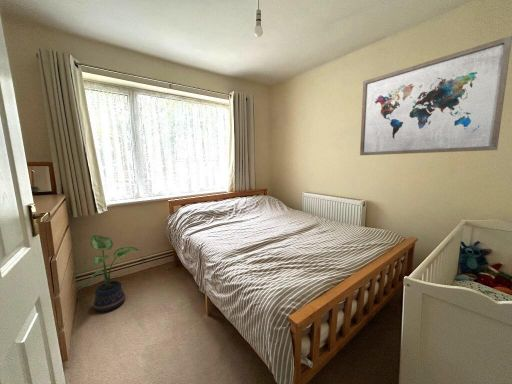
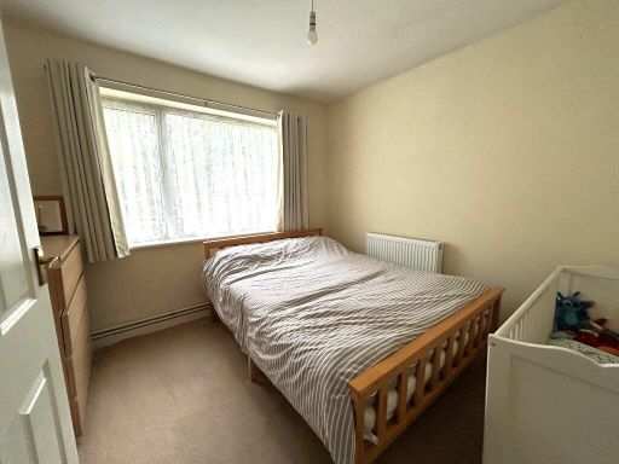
- potted plant [82,234,139,312]
- wall art [359,35,512,156]
